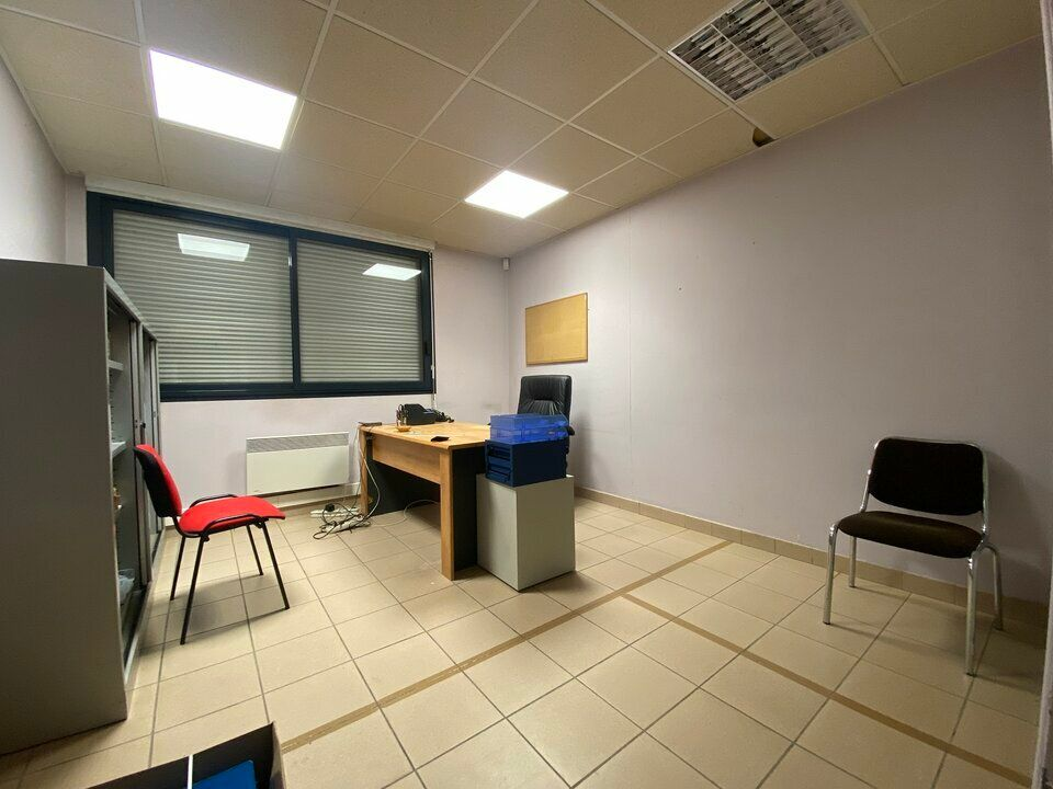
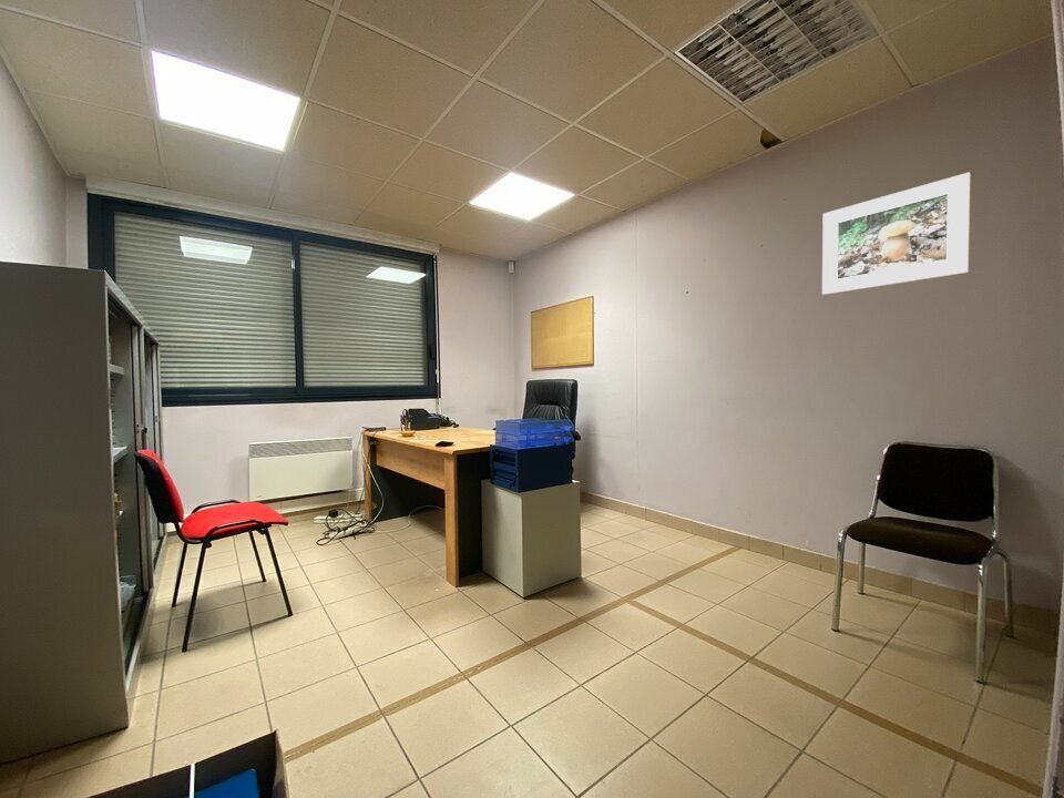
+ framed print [821,172,971,296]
